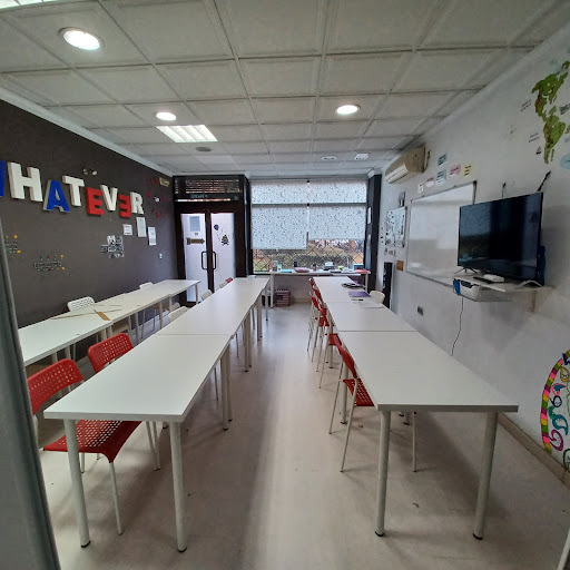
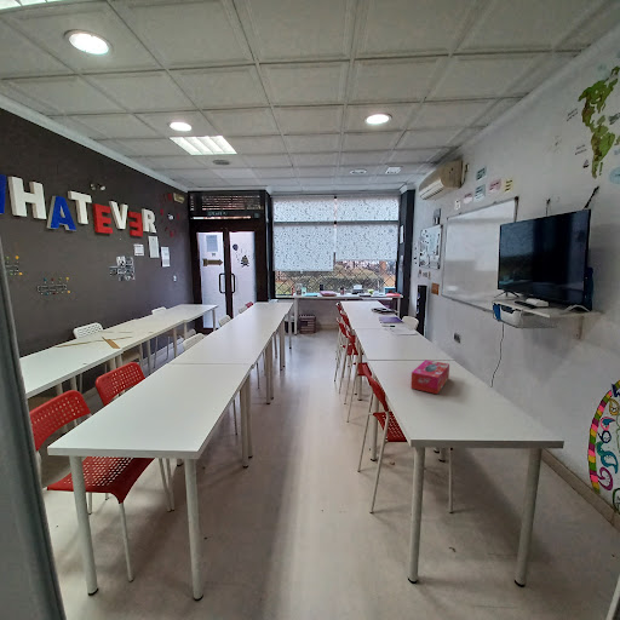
+ tissue box [409,358,450,395]
